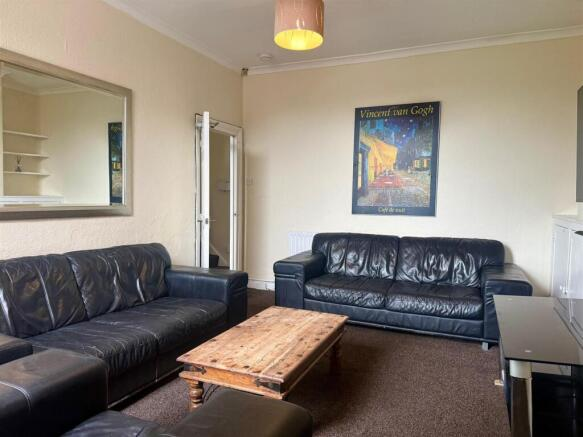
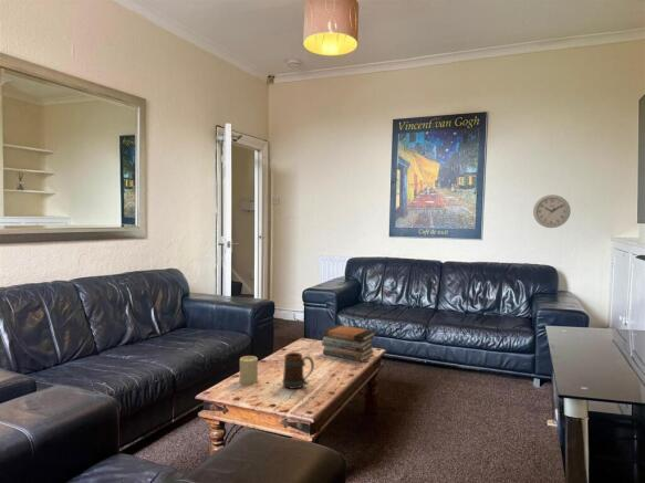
+ wall clock [532,193,572,229]
+ candle [239,355,259,386]
+ book stack [321,324,377,363]
+ mug [282,351,315,390]
